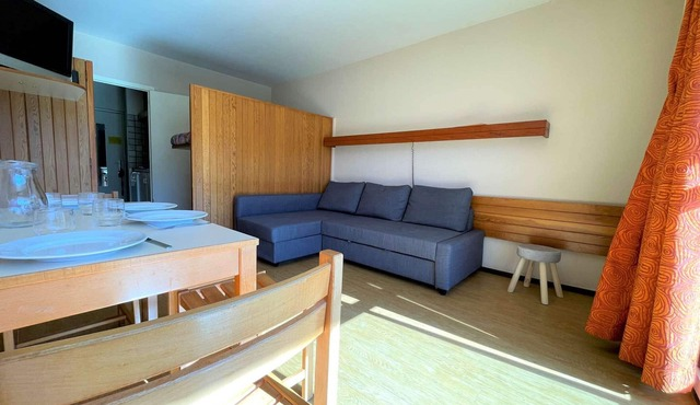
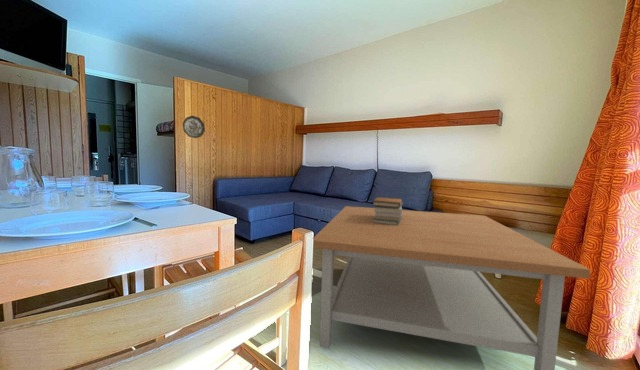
+ coffee table [313,205,591,370]
+ decorative plate [182,115,206,139]
+ book stack [371,196,404,225]
